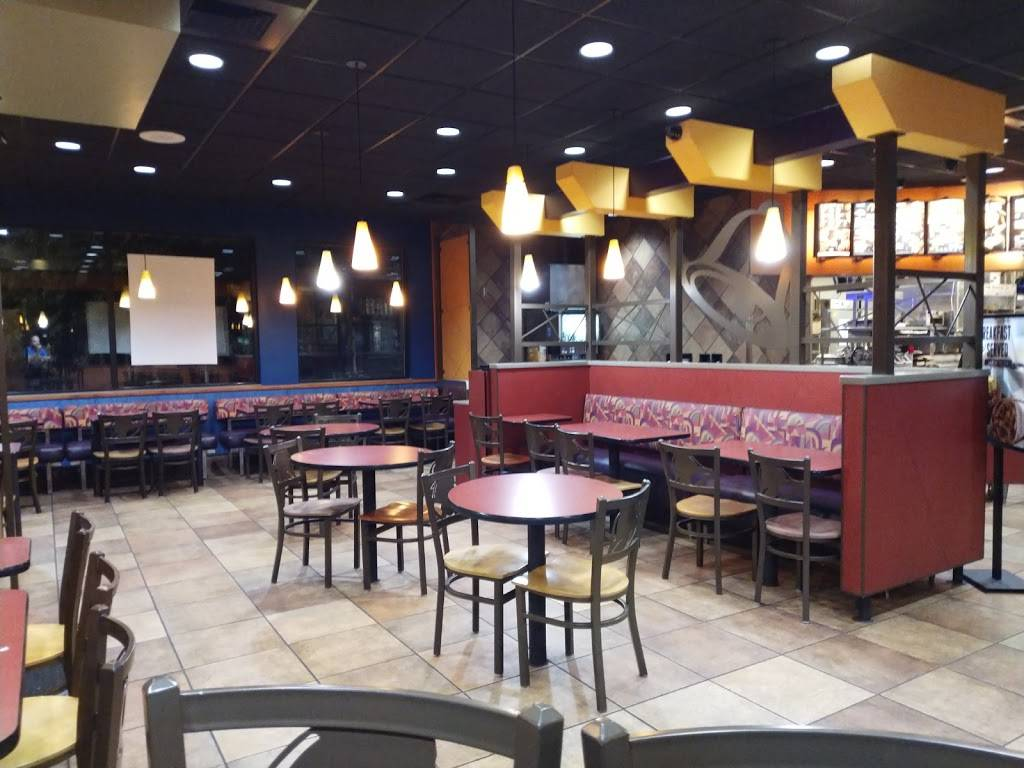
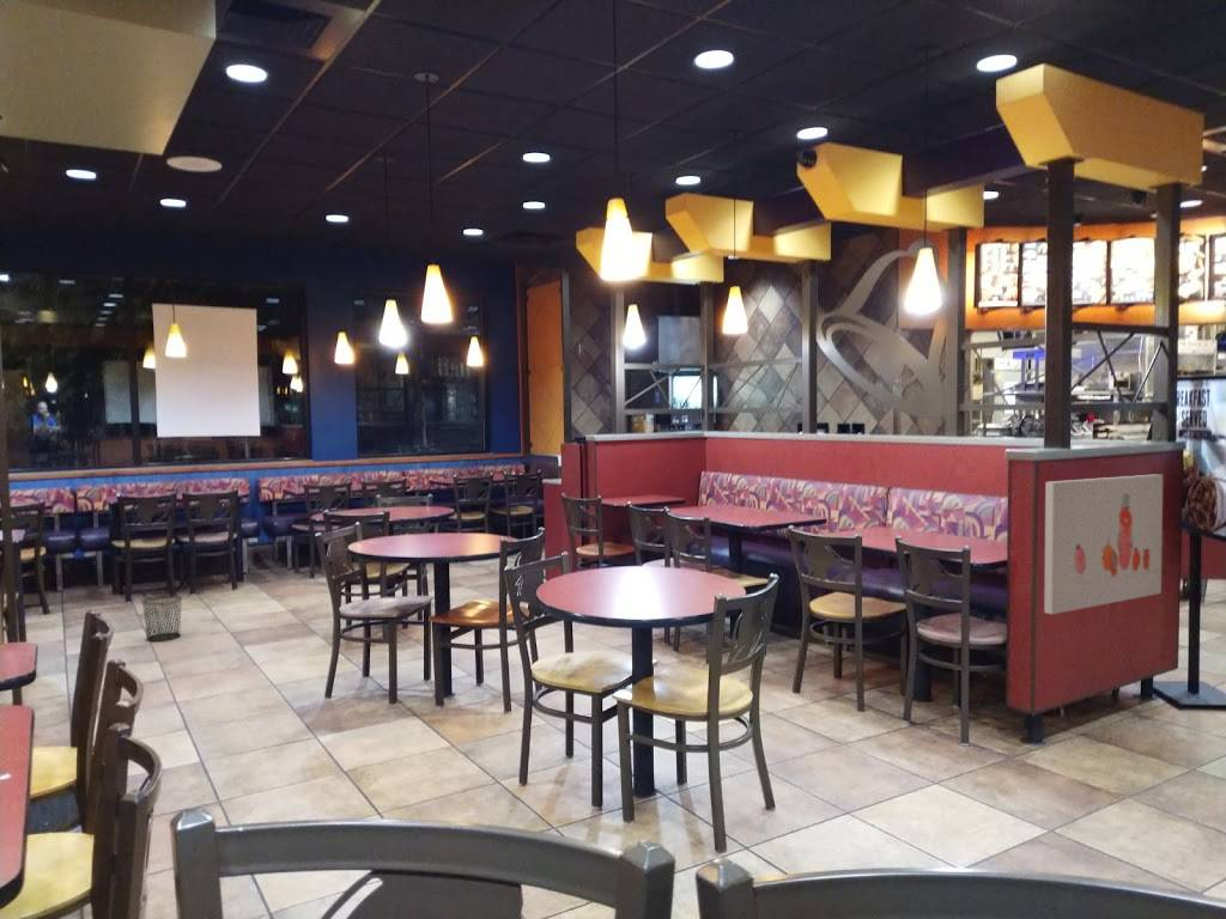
+ wall art [1043,474,1164,615]
+ waste bin [140,595,183,643]
